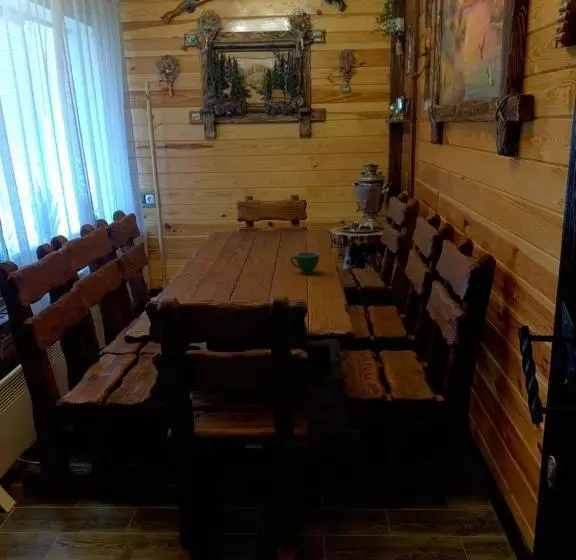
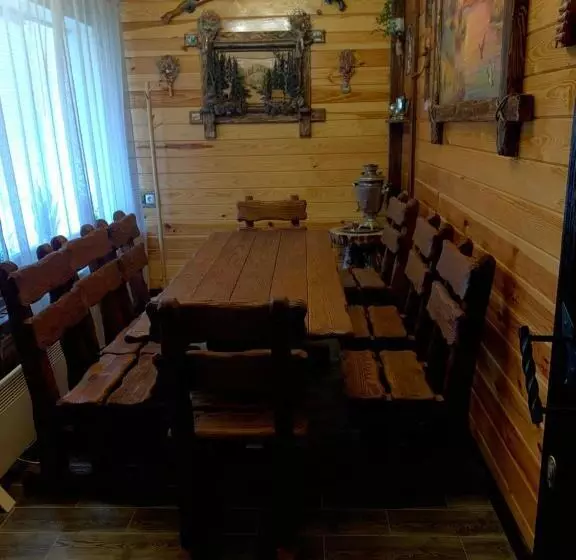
- teacup [290,251,320,275]
